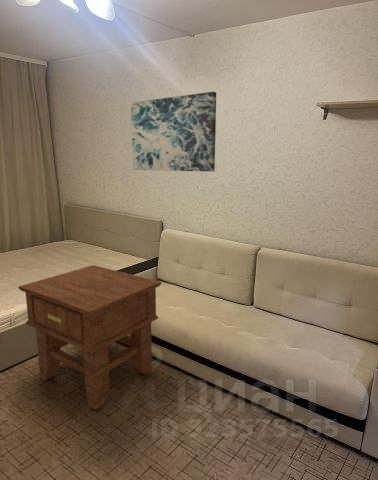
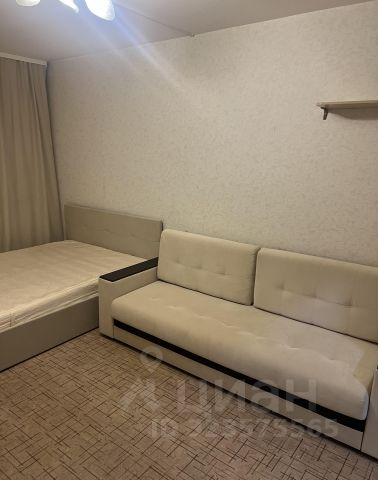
- side table [18,264,162,411]
- wall art [130,91,217,173]
